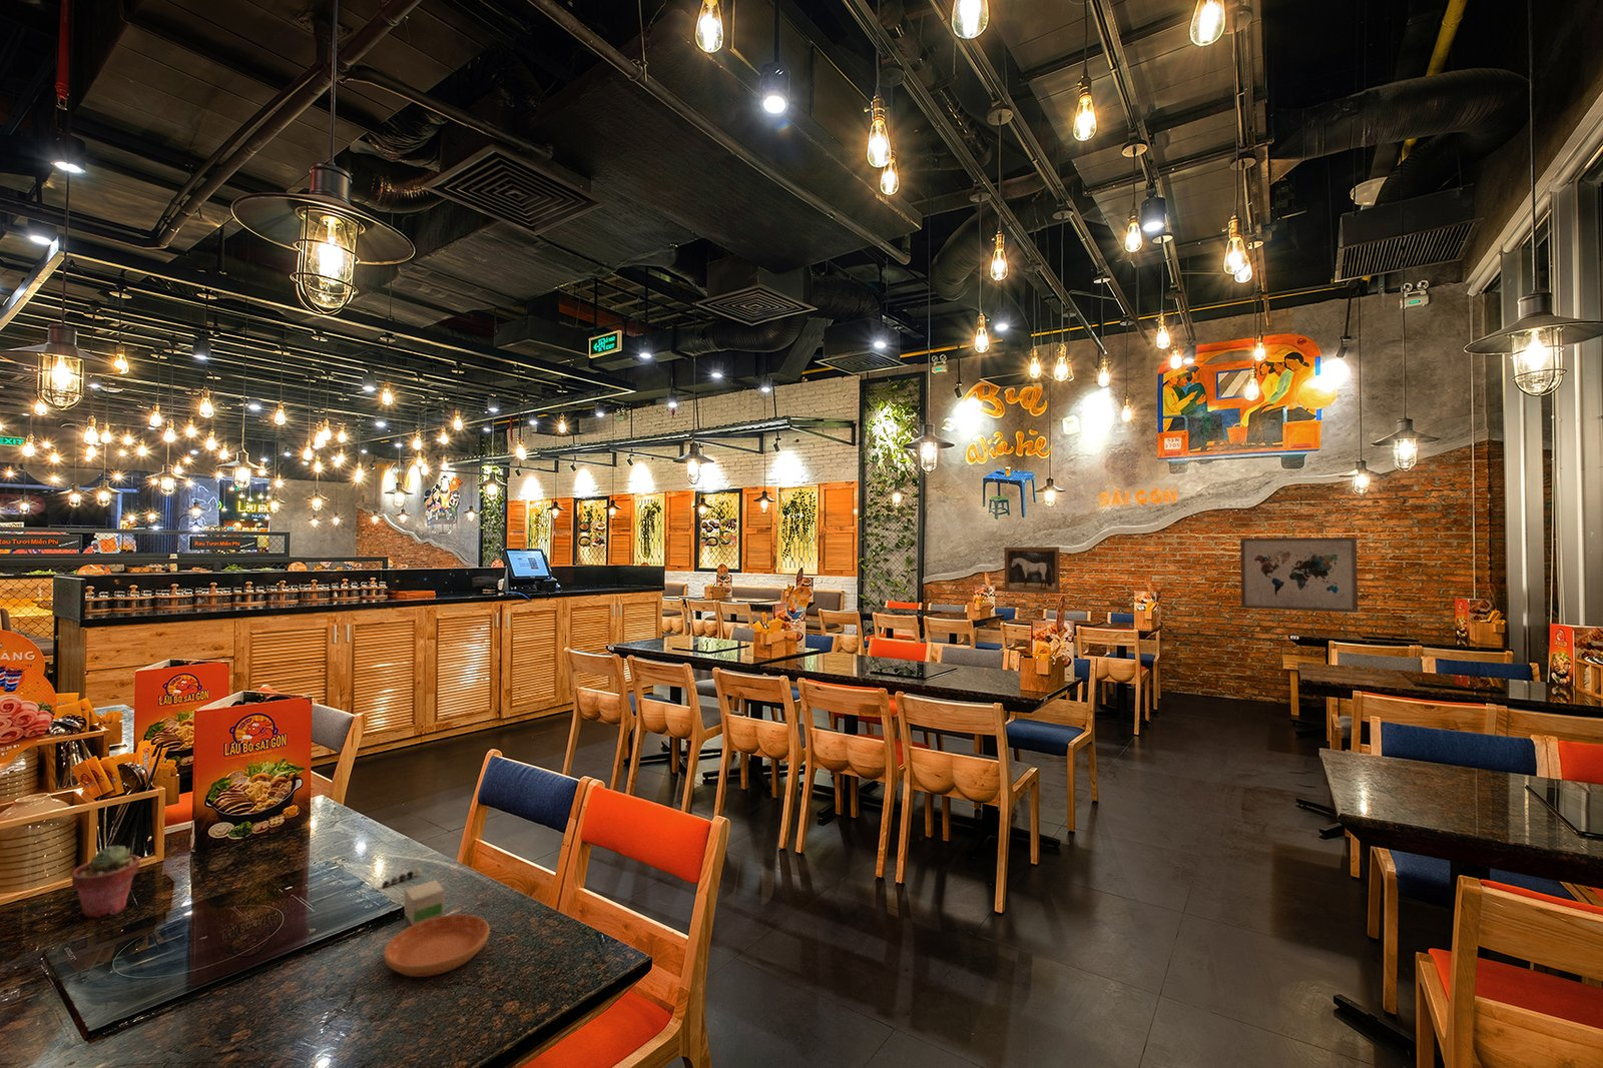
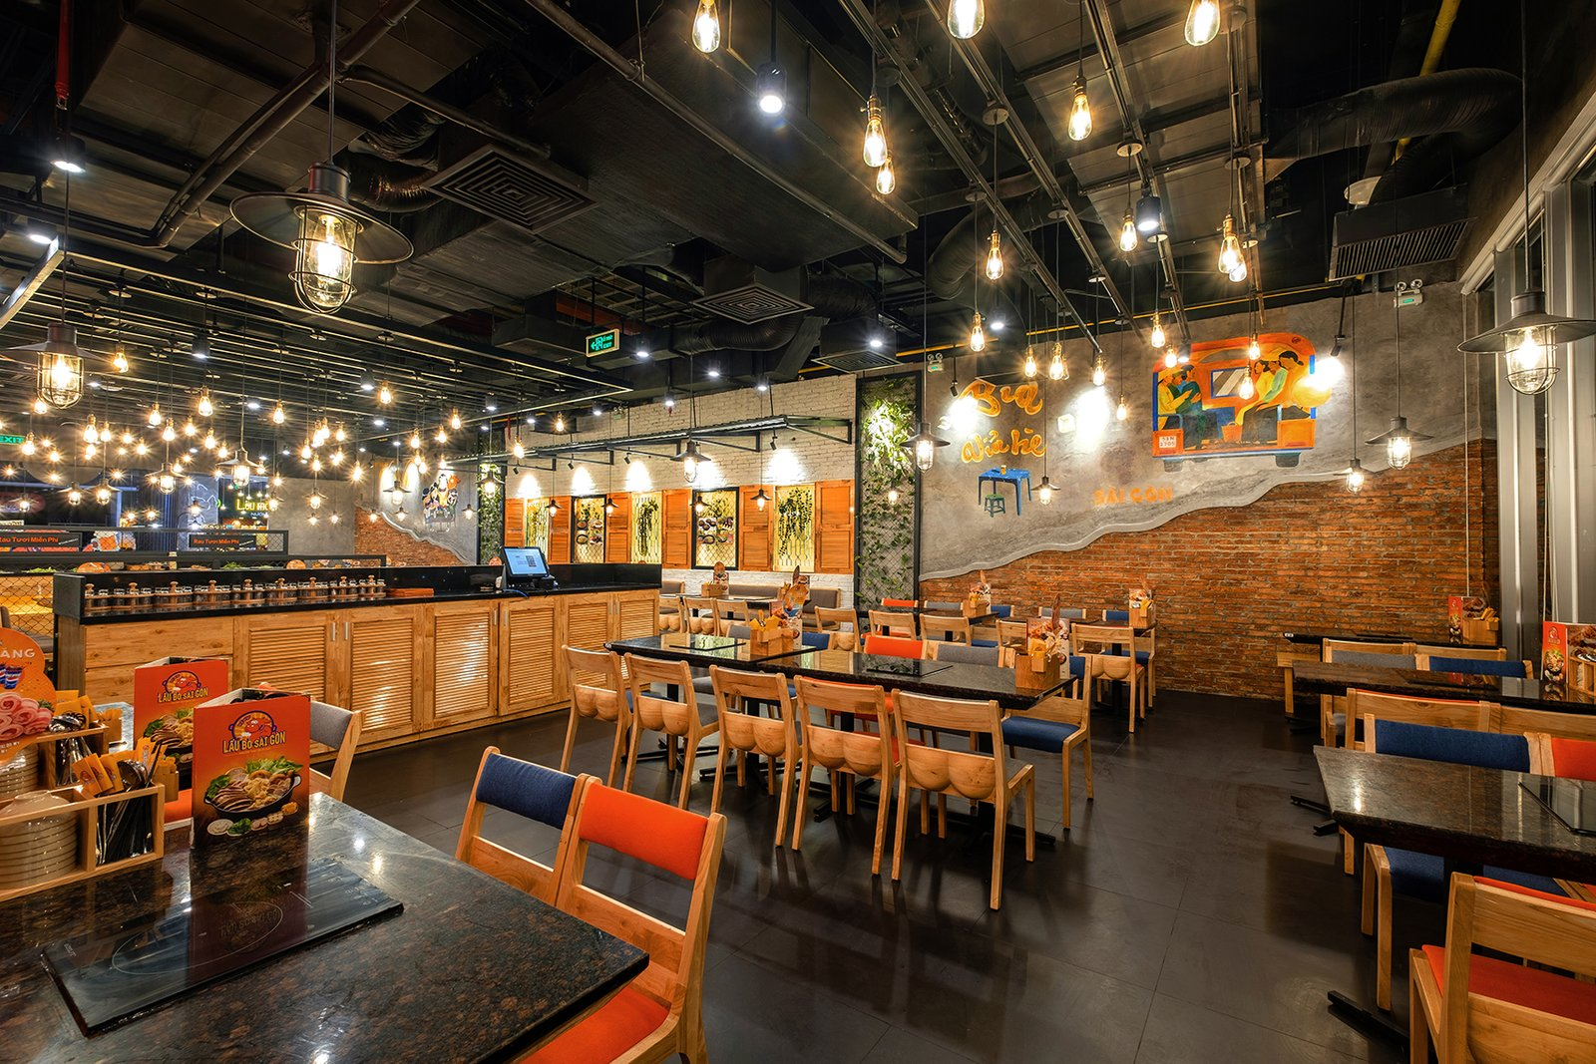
- potted succulent [72,845,141,919]
- saucer [383,914,491,977]
- pepper shaker [380,867,422,889]
- small box [404,878,445,926]
- wall art [1003,546,1062,595]
- wall art [1239,536,1358,614]
